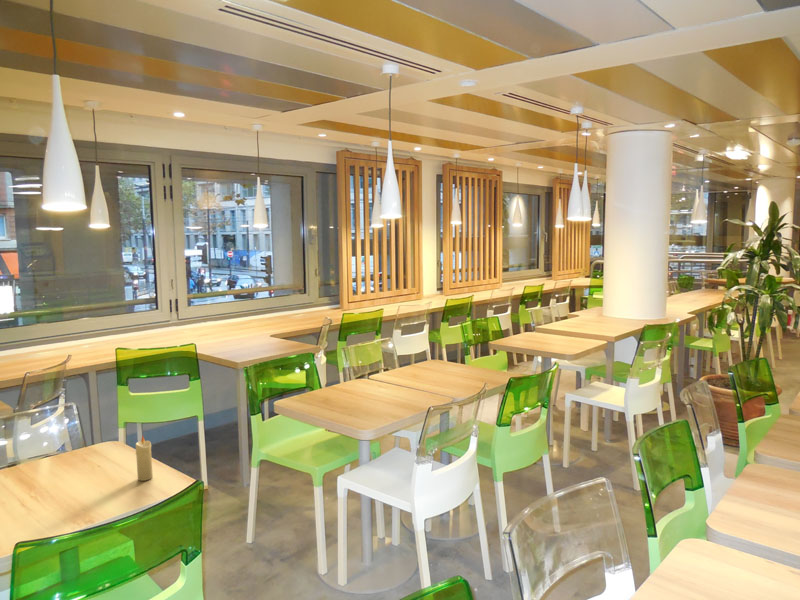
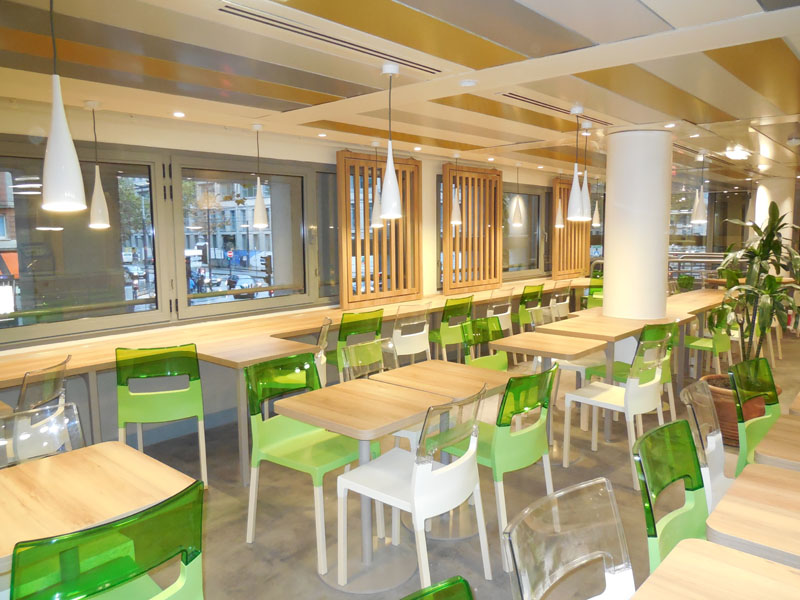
- candle [135,434,154,482]
